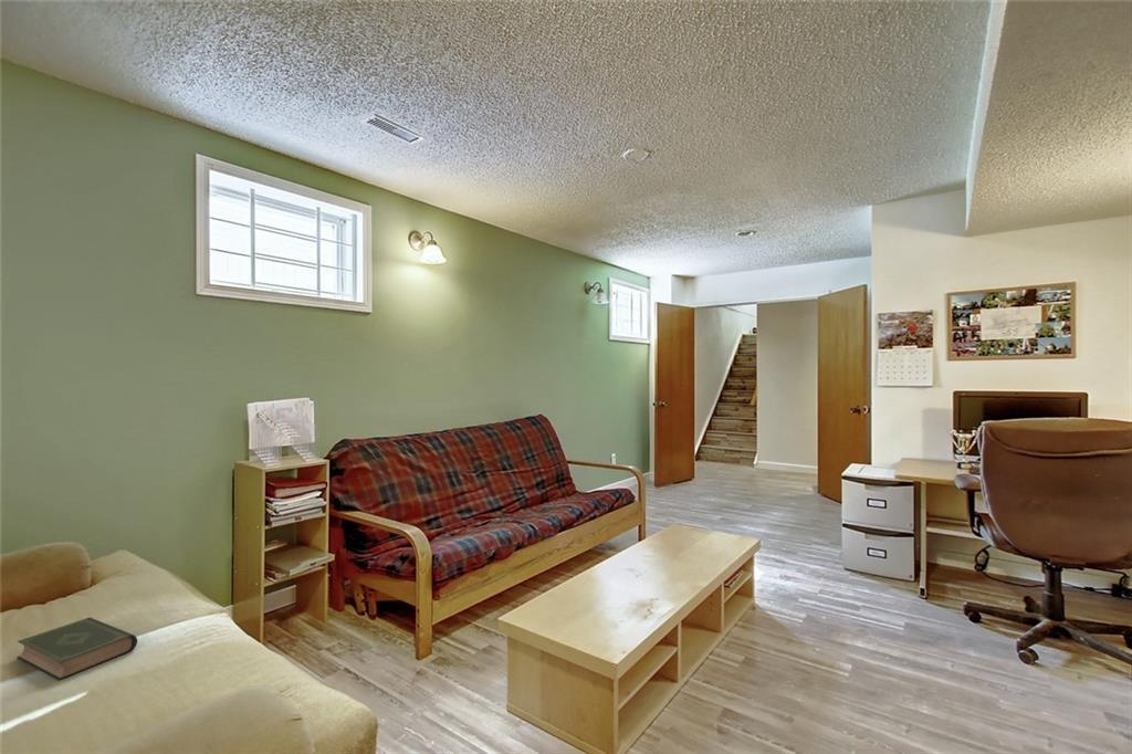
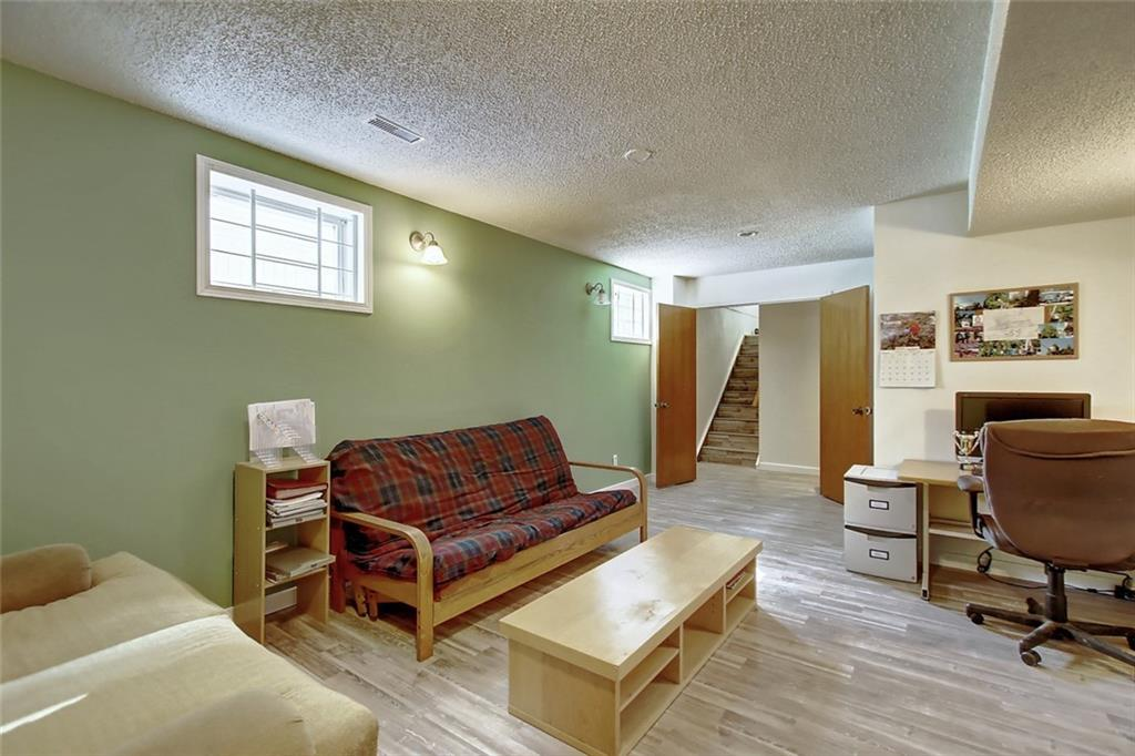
- book [15,616,138,681]
